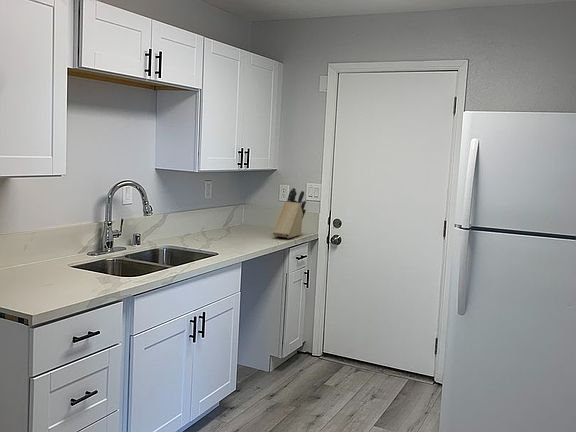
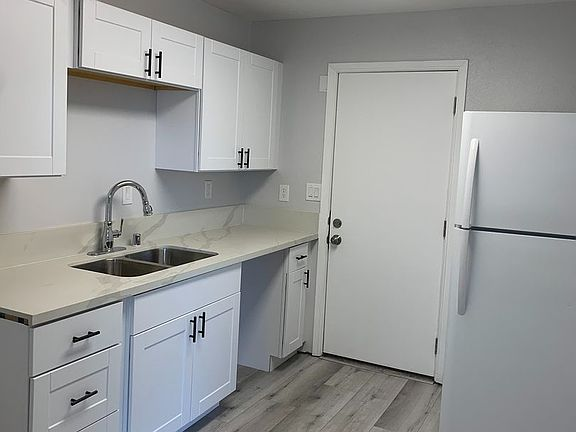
- knife block [272,187,307,239]
